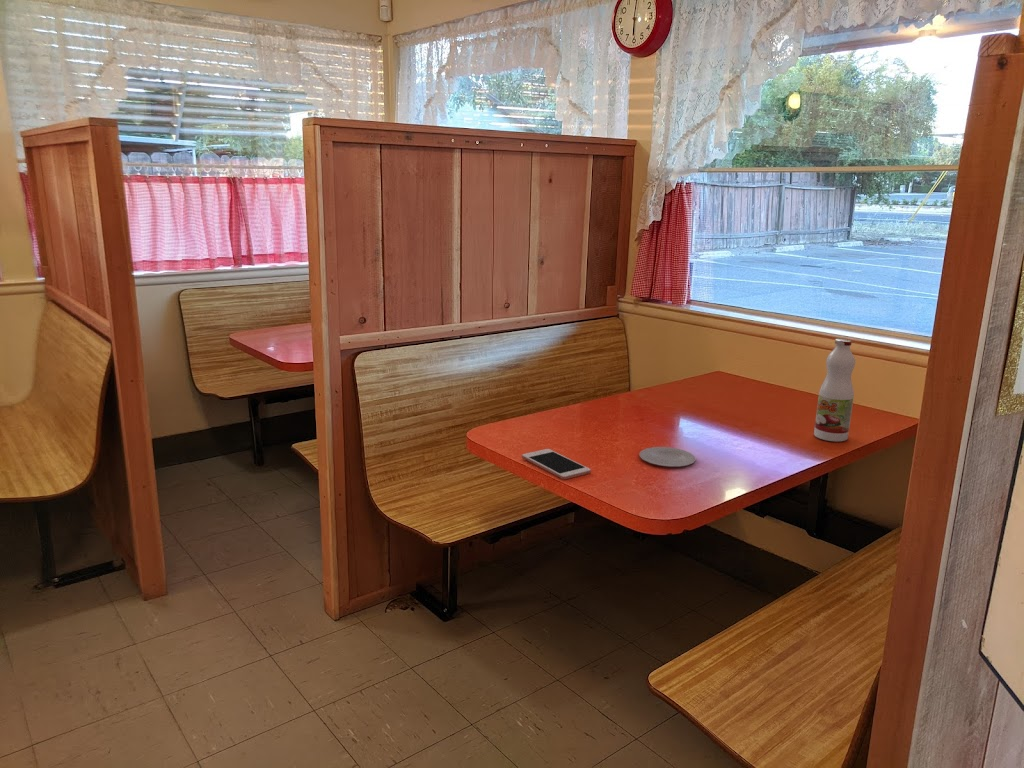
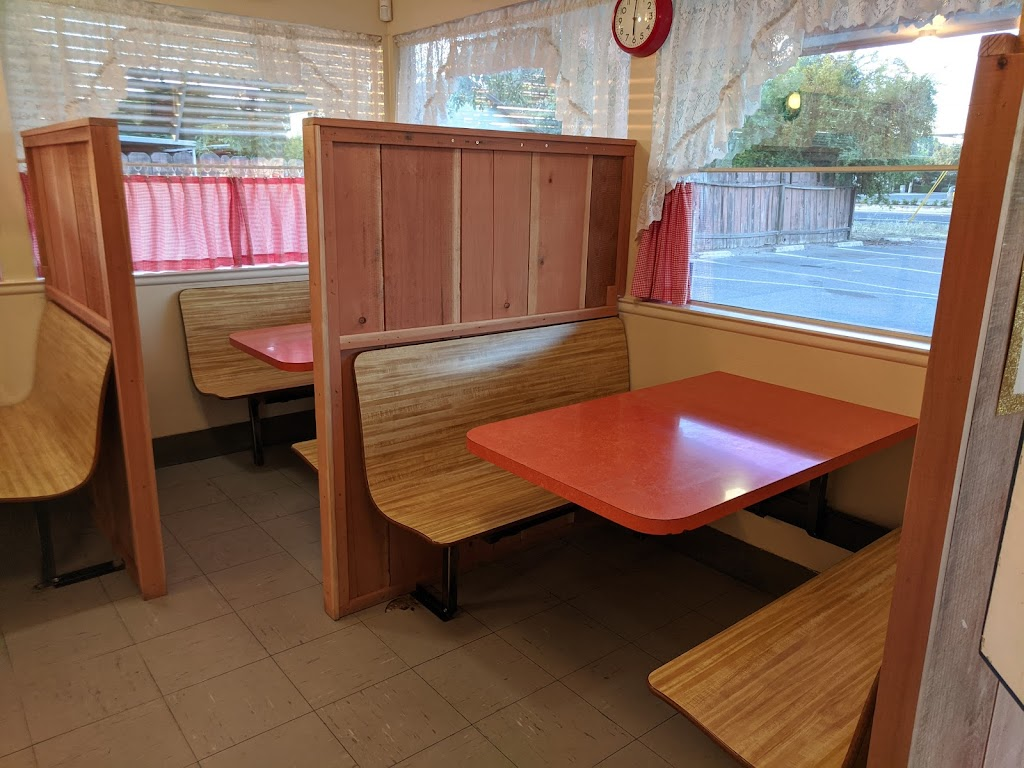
- cell phone [521,448,592,480]
- juice bottle [813,338,856,443]
- plate [638,446,697,468]
